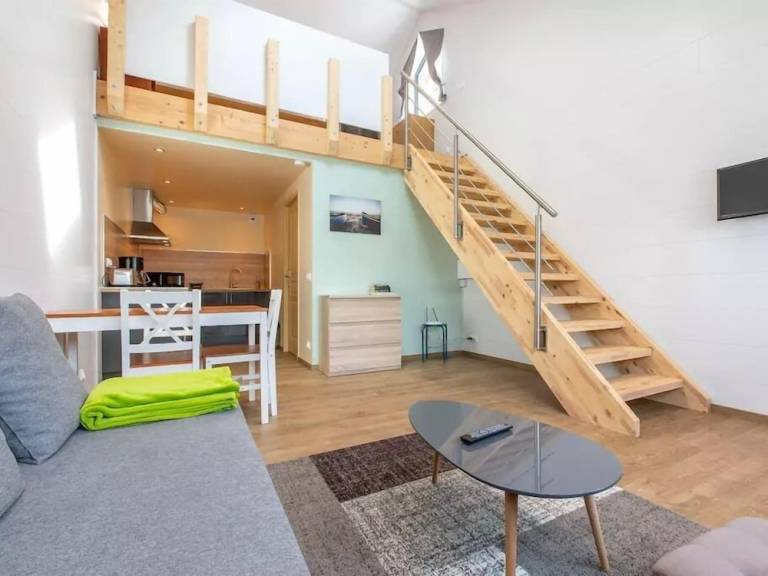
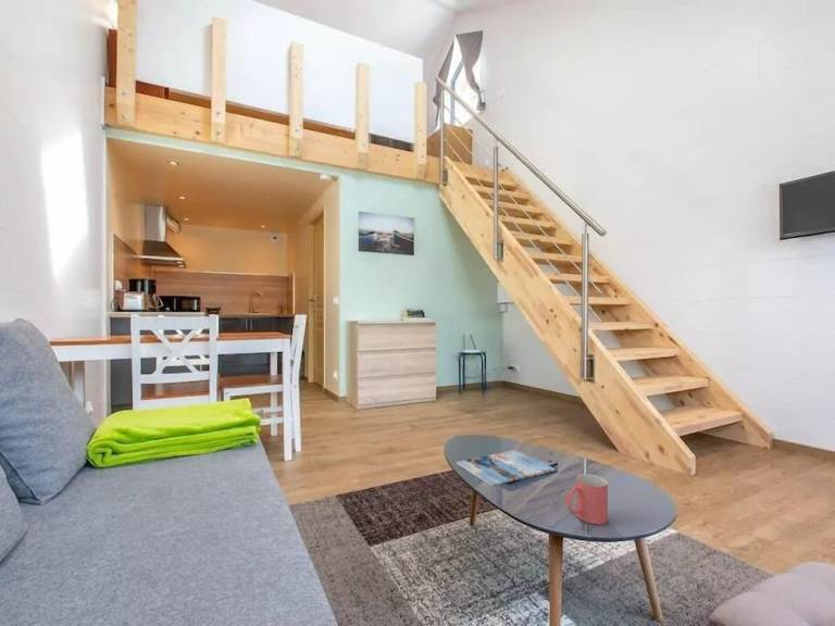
+ mug [564,473,609,526]
+ magazine [456,449,557,487]
